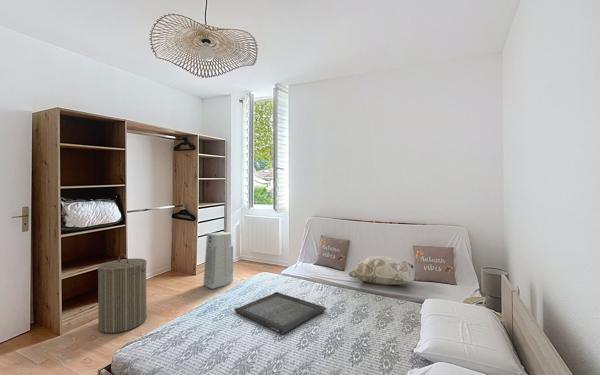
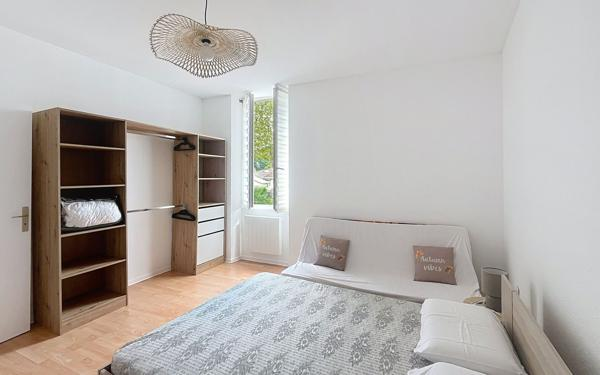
- air purifier [203,231,234,289]
- serving tray [233,291,328,335]
- laundry hamper [97,253,148,334]
- decorative pillow [347,255,415,286]
